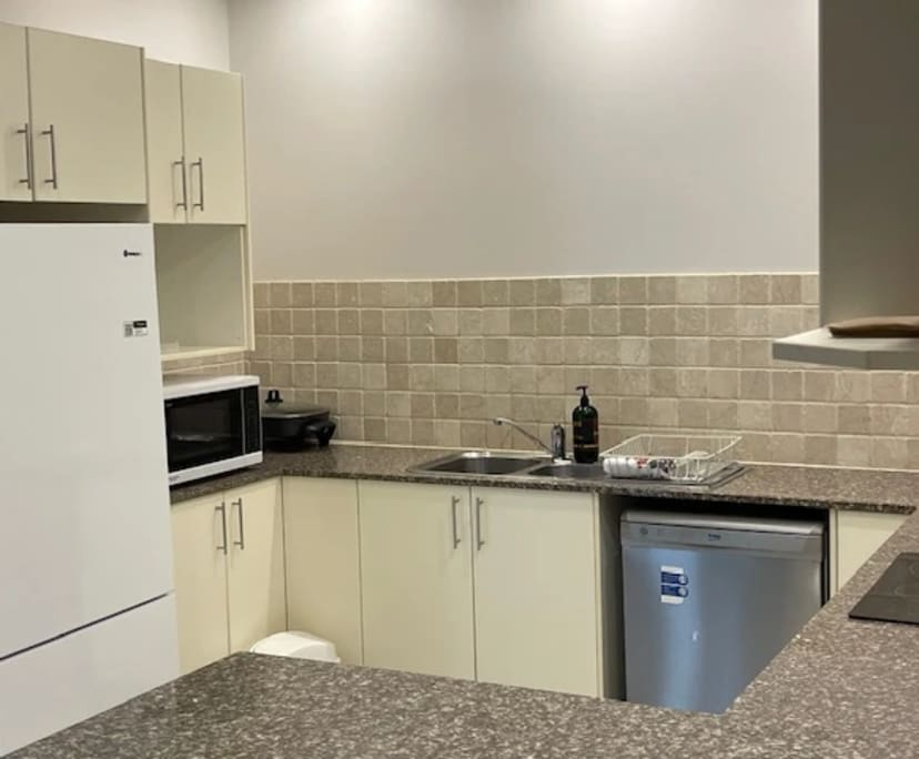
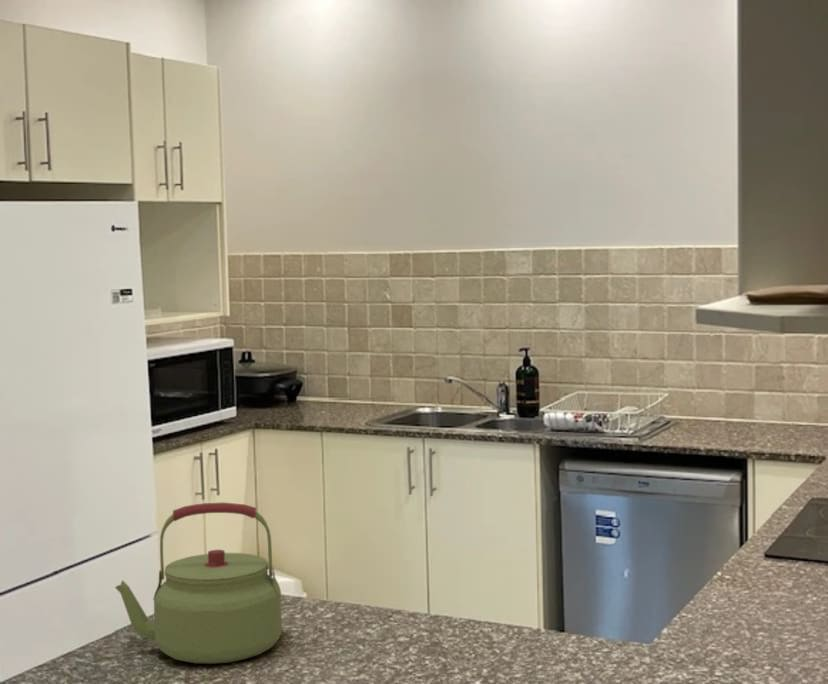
+ kettle [114,501,283,665]
